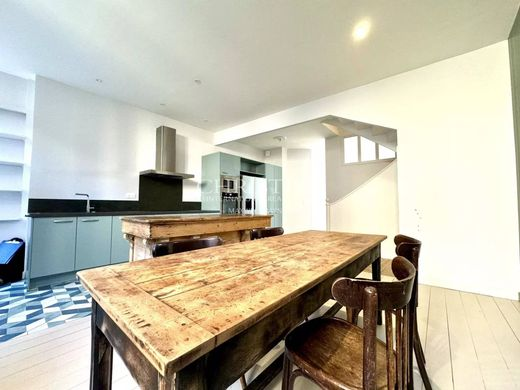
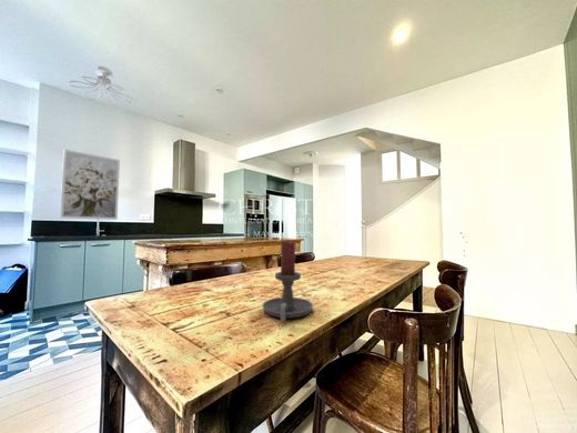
+ candle holder [261,239,314,322]
+ ceiling light fixture [68,66,135,108]
+ wall art [59,148,121,221]
